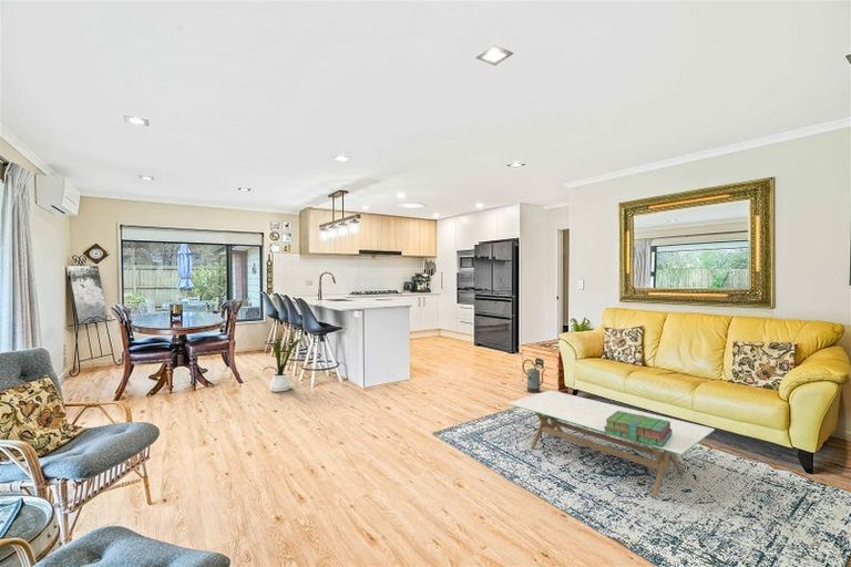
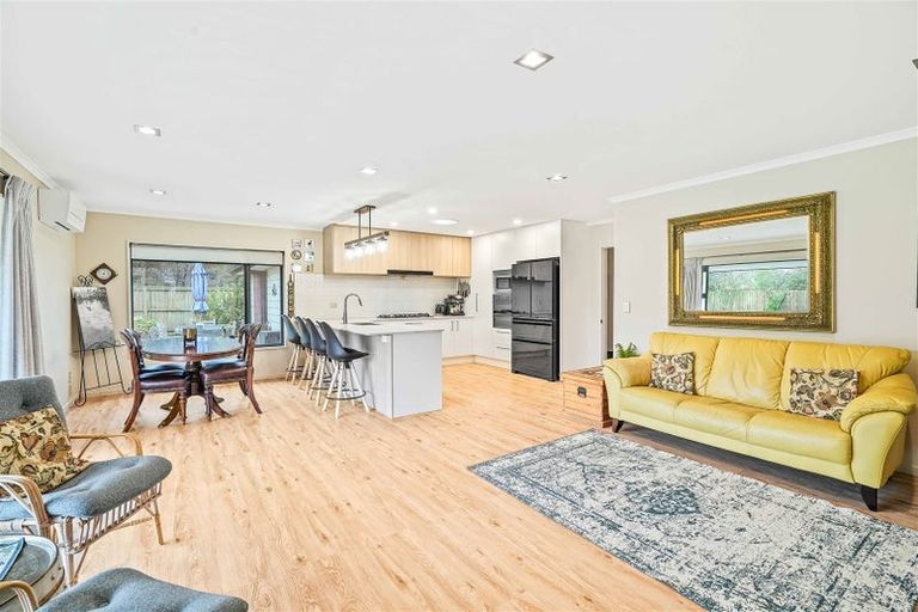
- coffee table [507,389,716,498]
- watering can [522,359,546,394]
- house plant [262,327,304,393]
- stack of books [603,411,671,447]
